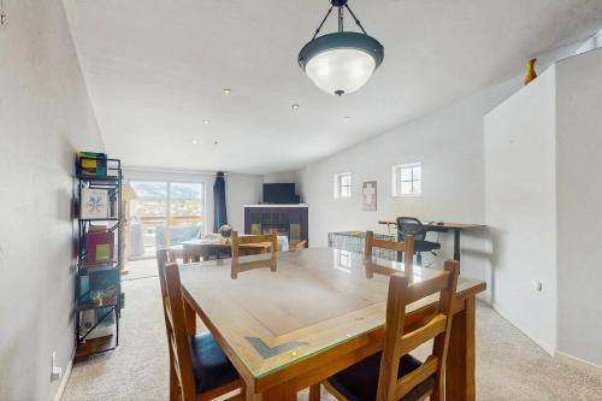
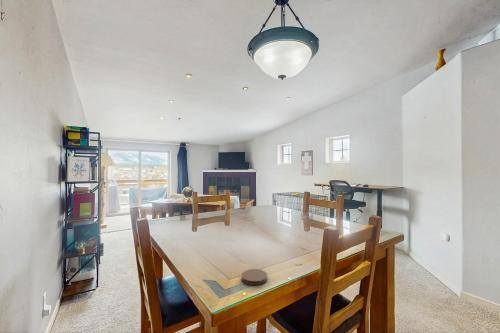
+ coaster [241,268,268,286]
